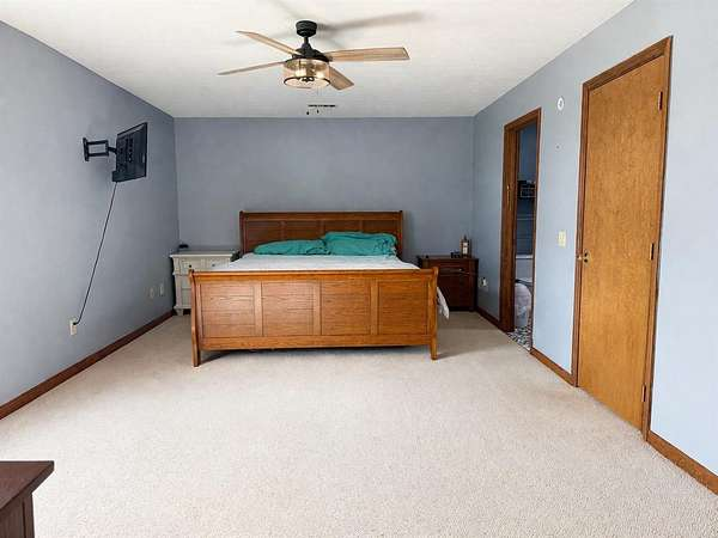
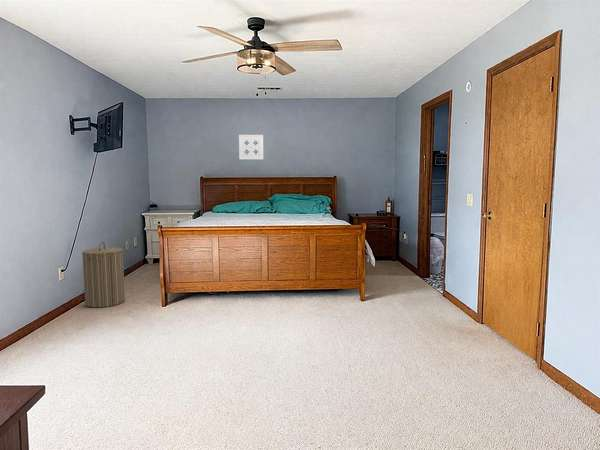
+ wall art [238,134,265,160]
+ laundry hamper [81,241,126,308]
